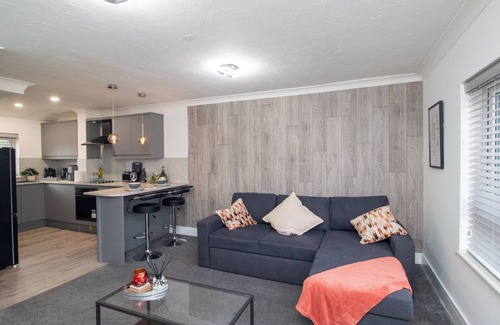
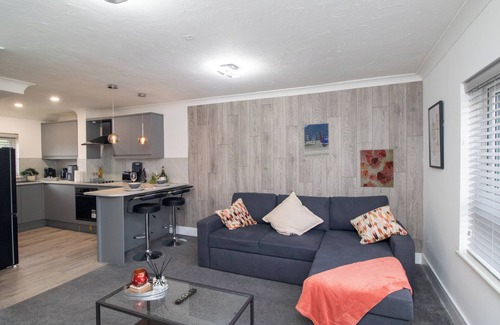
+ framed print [303,122,330,160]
+ remote control [174,287,198,305]
+ wall art [359,148,395,189]
